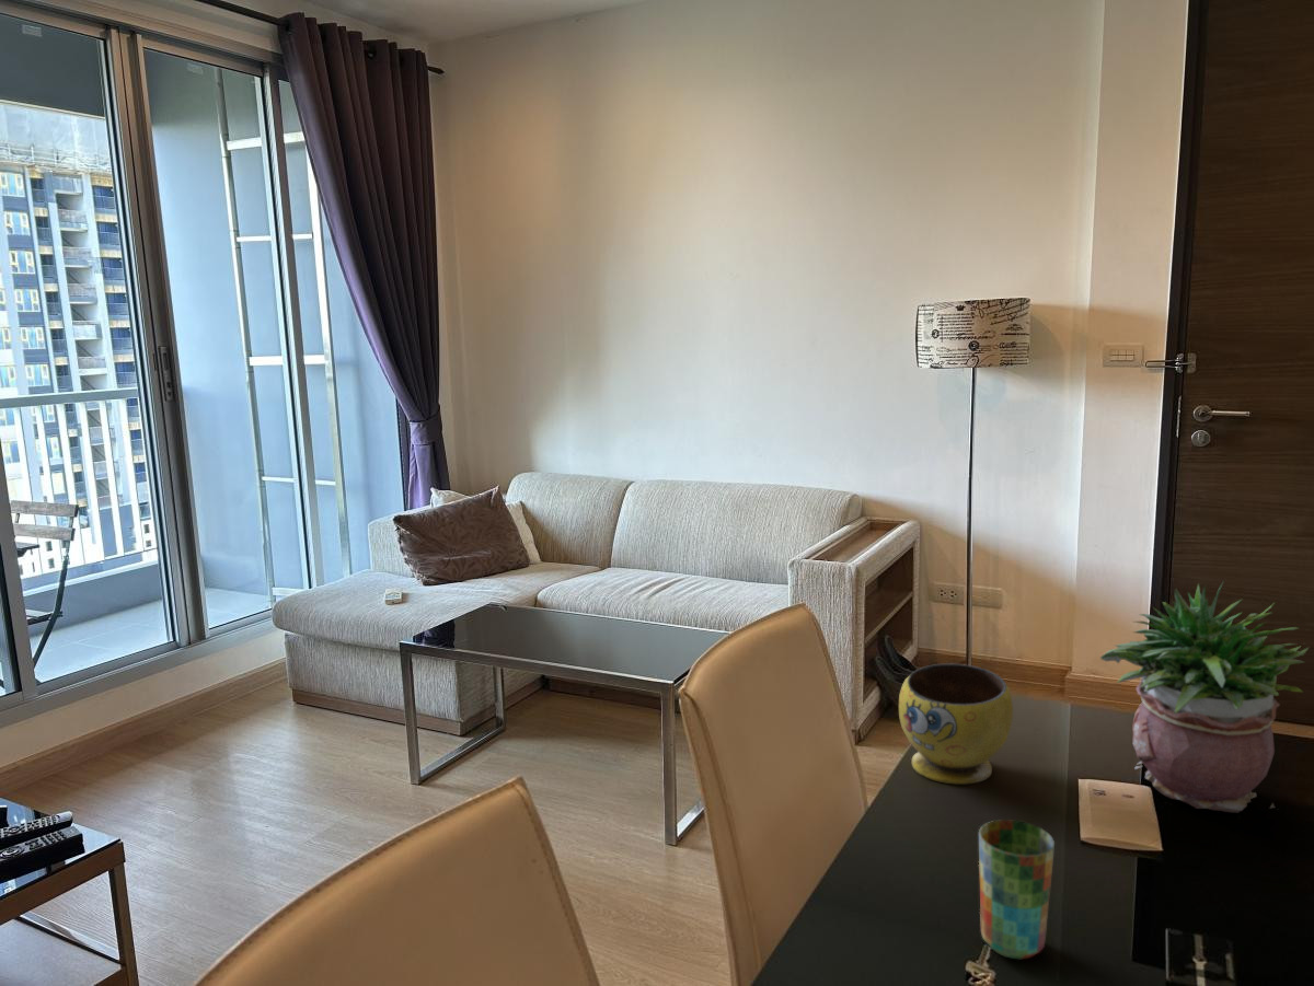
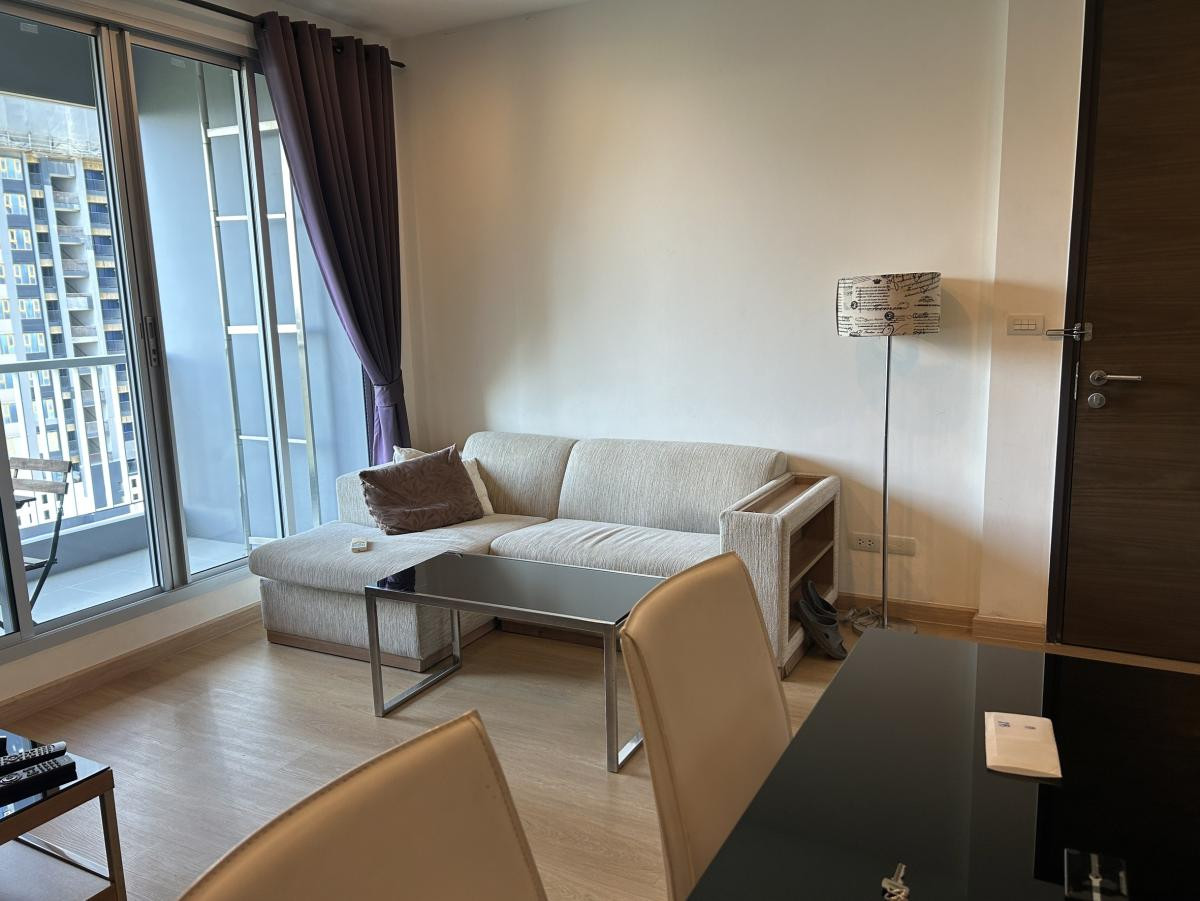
- potted plant [1099,580,1311,814]
- cup [978,819,1056,961]
- bowl [898,663,1014,786]
